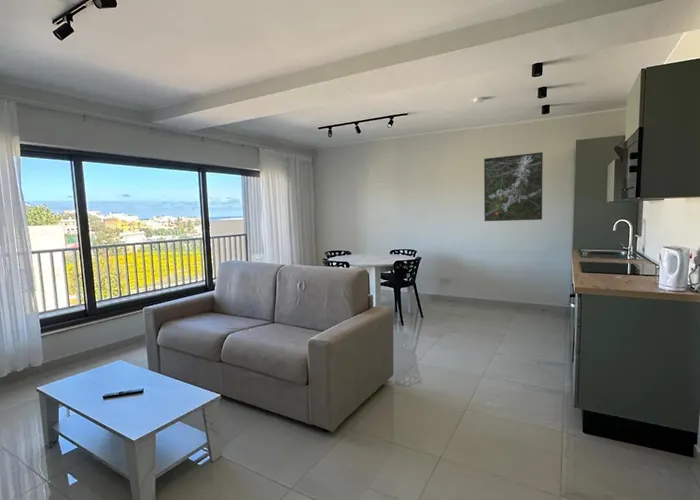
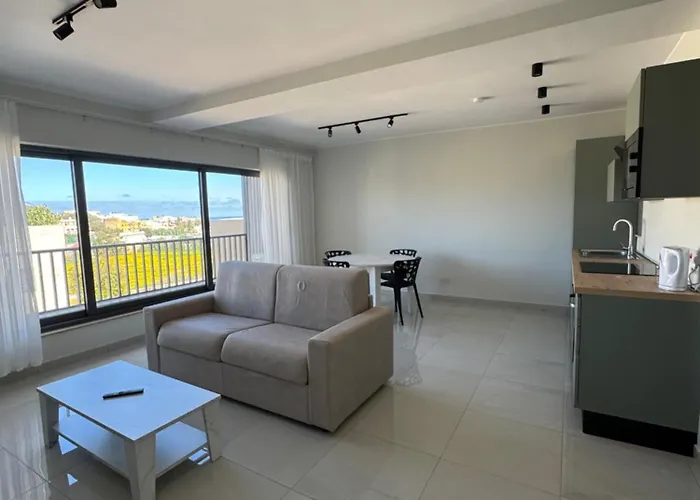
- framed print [483,151,544,222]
